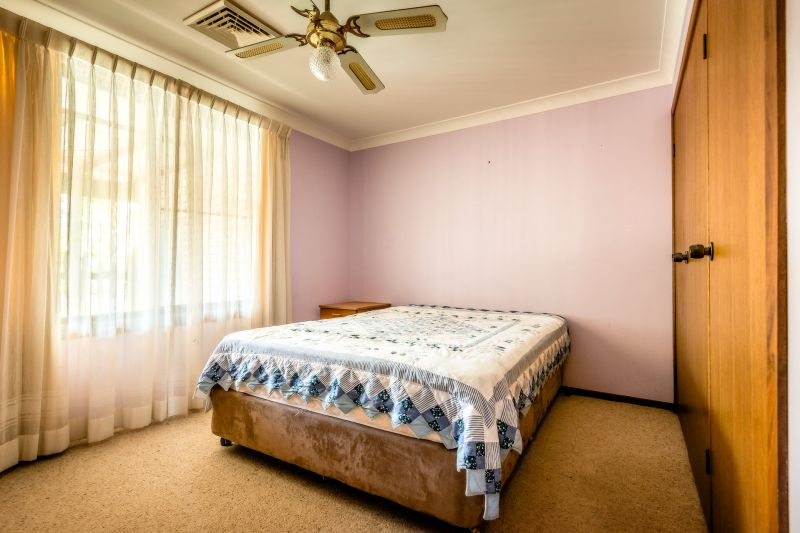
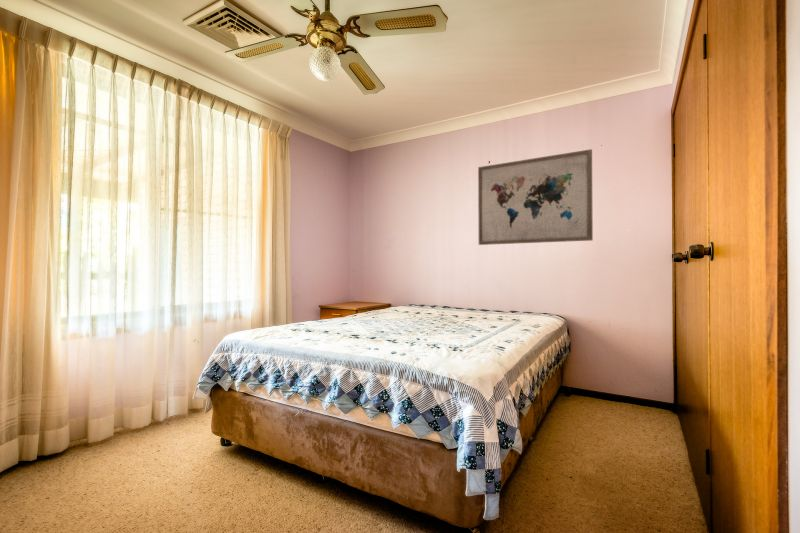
+ wall art [477,148,594,246]
